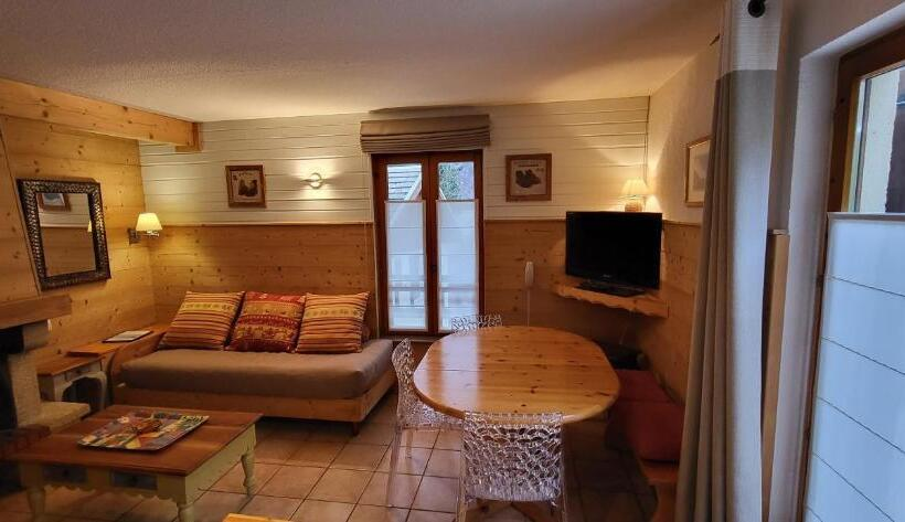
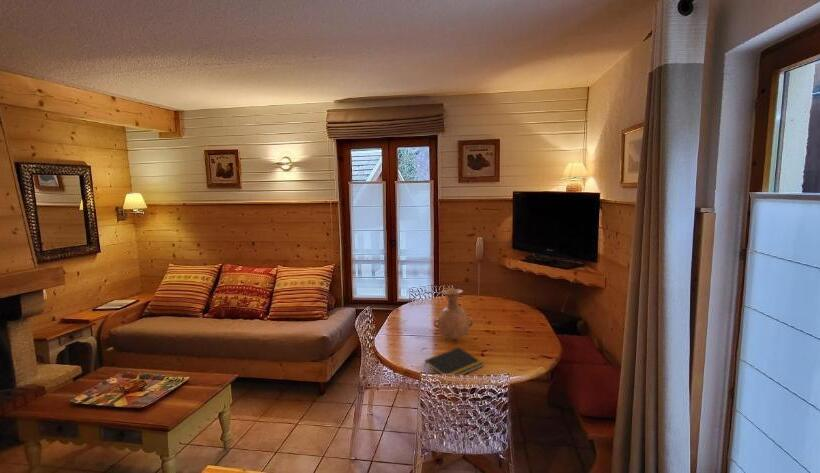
+ vase [433,288,474,340]
+ notepad [423,346,485,382]
